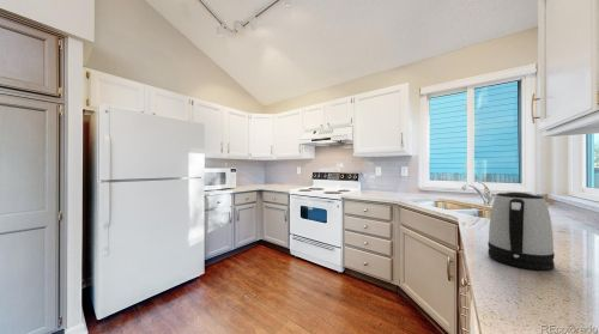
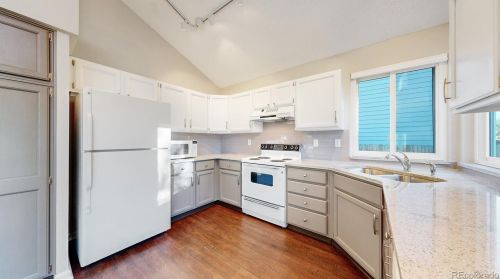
- kettle [486,190,556,272]
